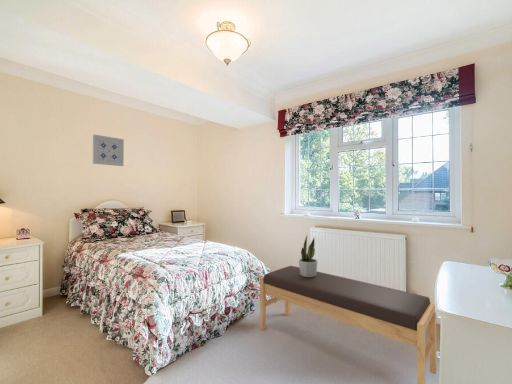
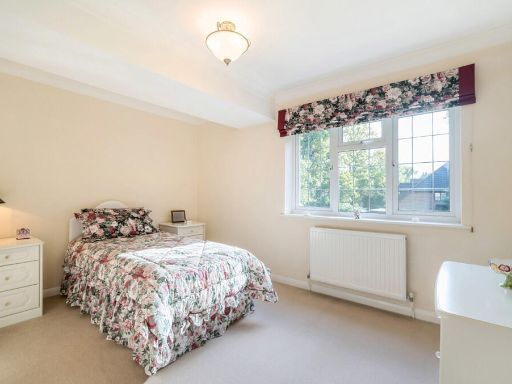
- bench [259,265,438,384]
- wall art [92,134,125,167]
- potted plant [298,235,318,278]
